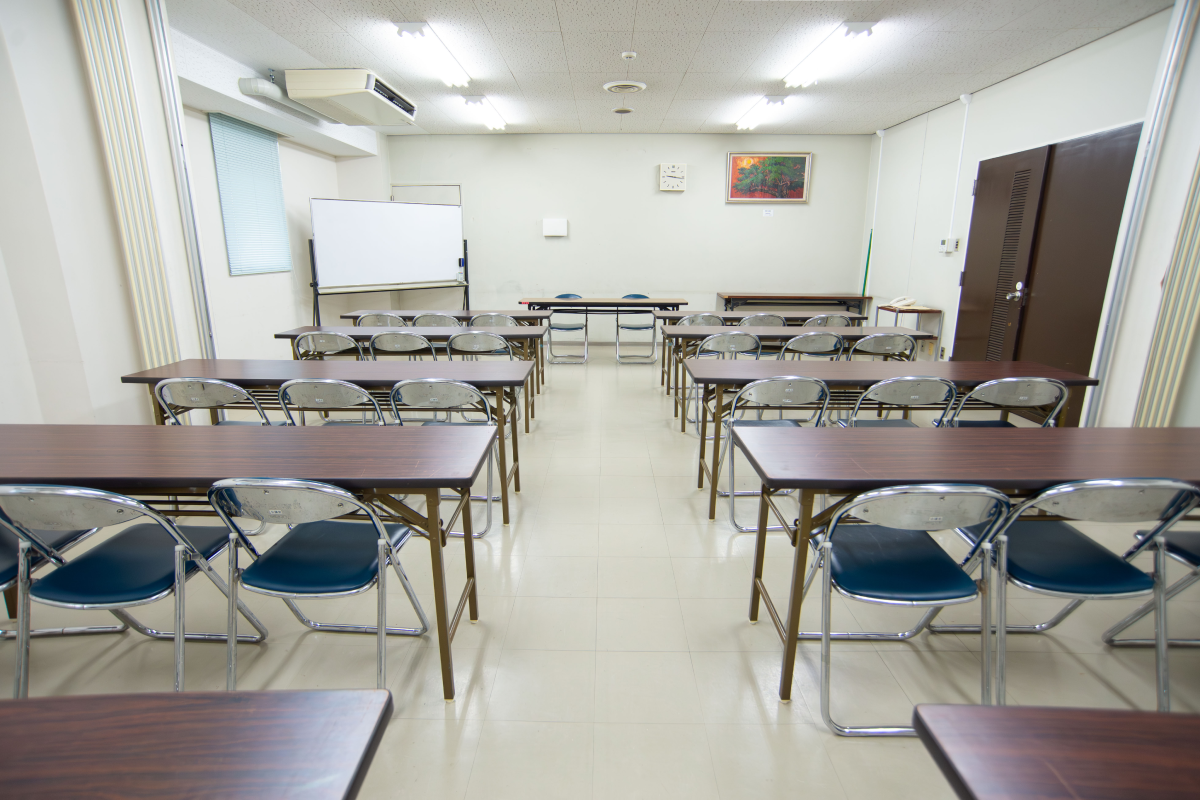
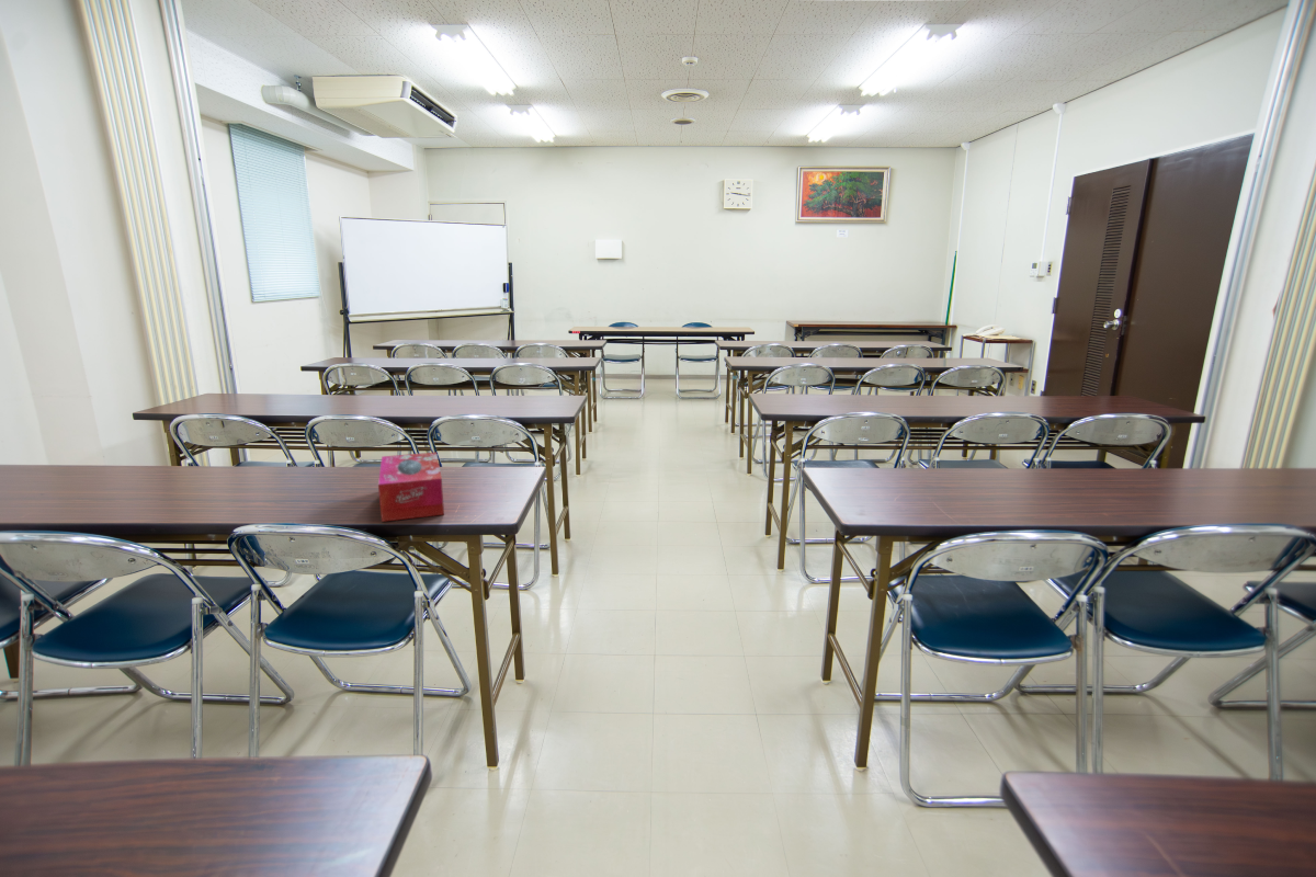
+ tissue box [377,452,445,523]
